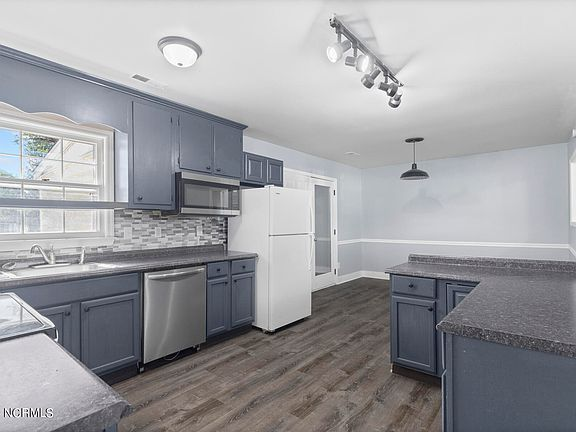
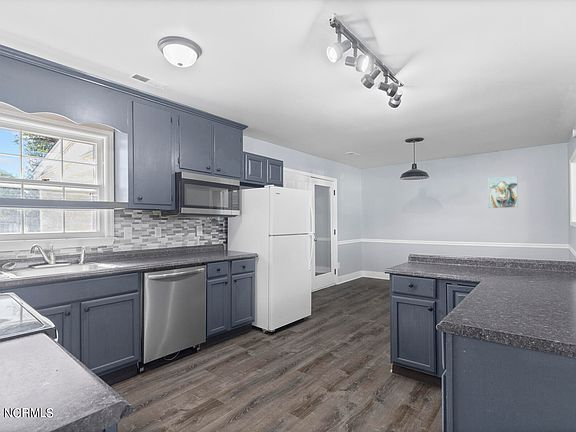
+ wall art [487,175,519,209]
